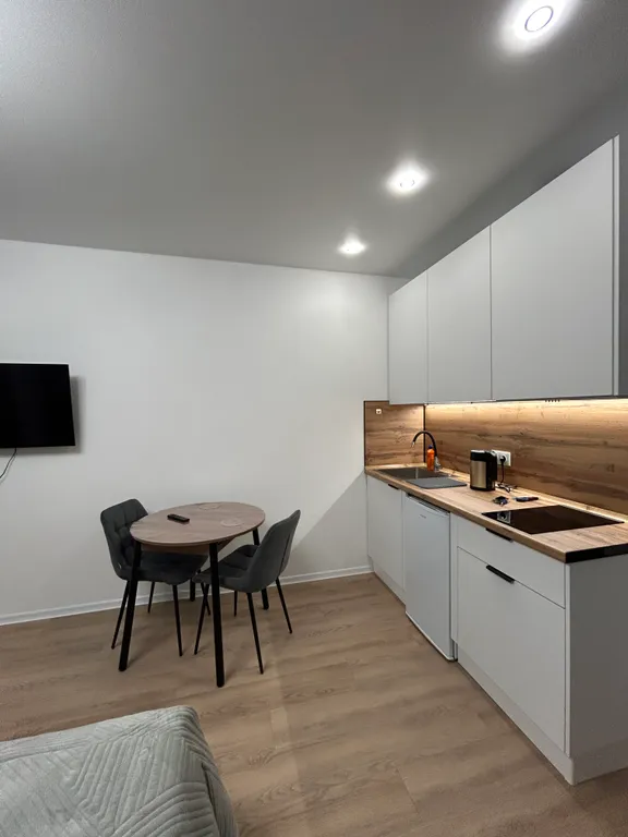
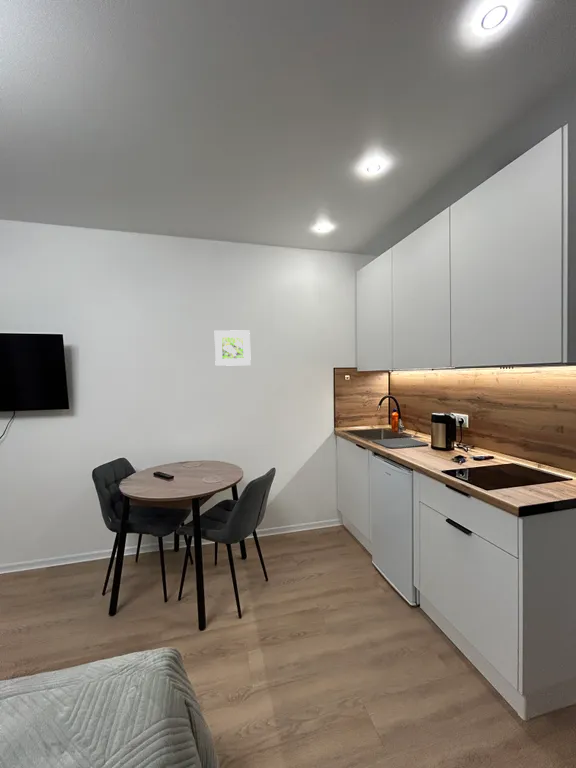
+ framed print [214,329,252,367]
